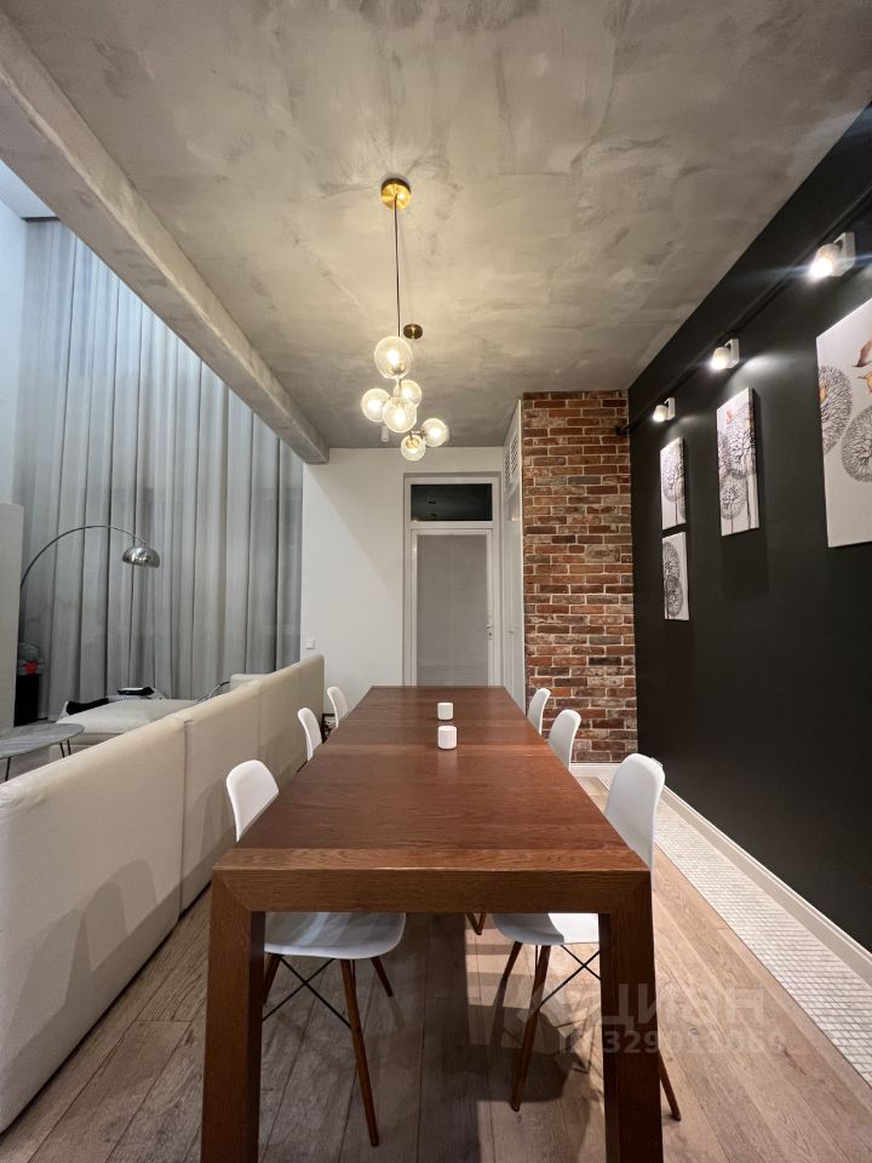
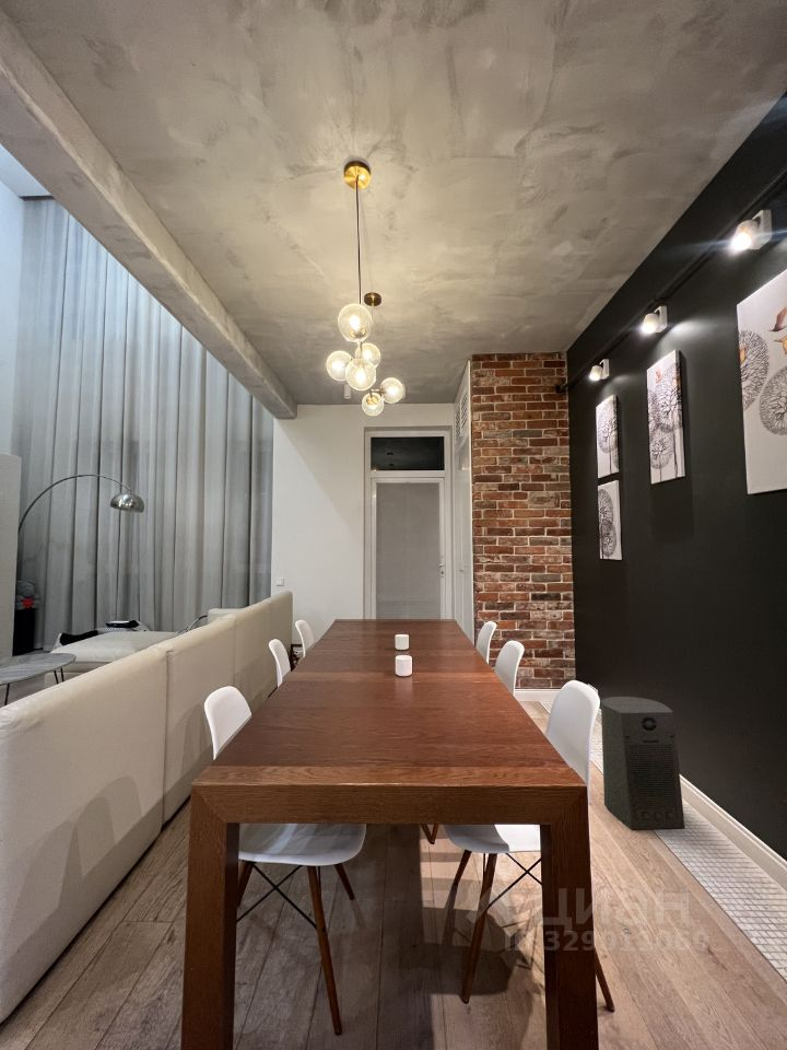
+ fan [600,696,685,830]
